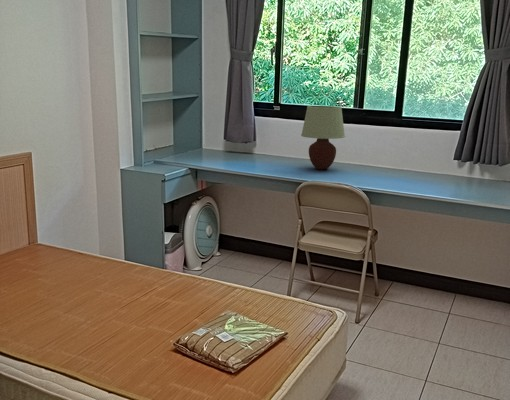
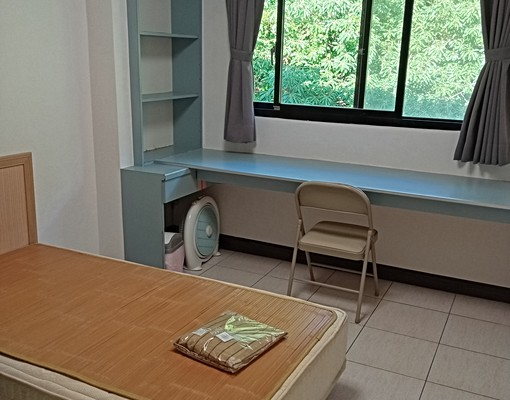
- table lamp [300,105,346,170]
